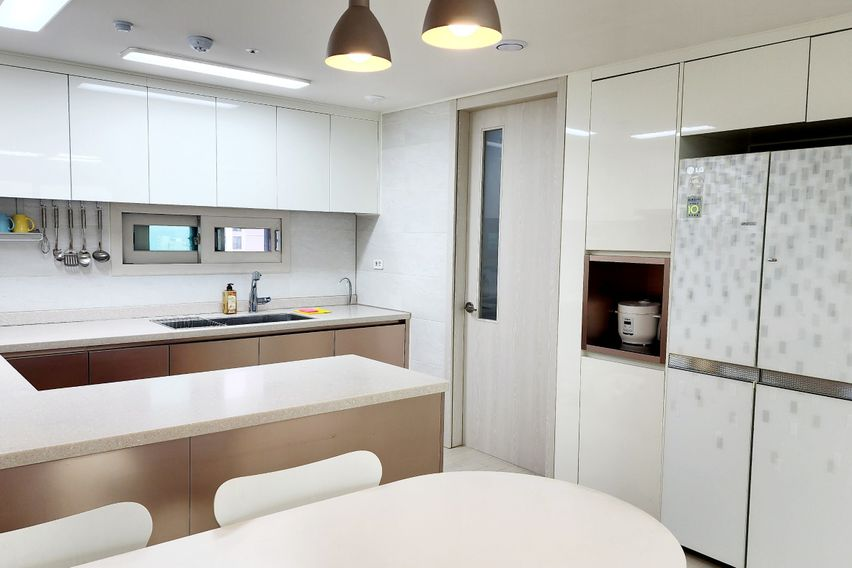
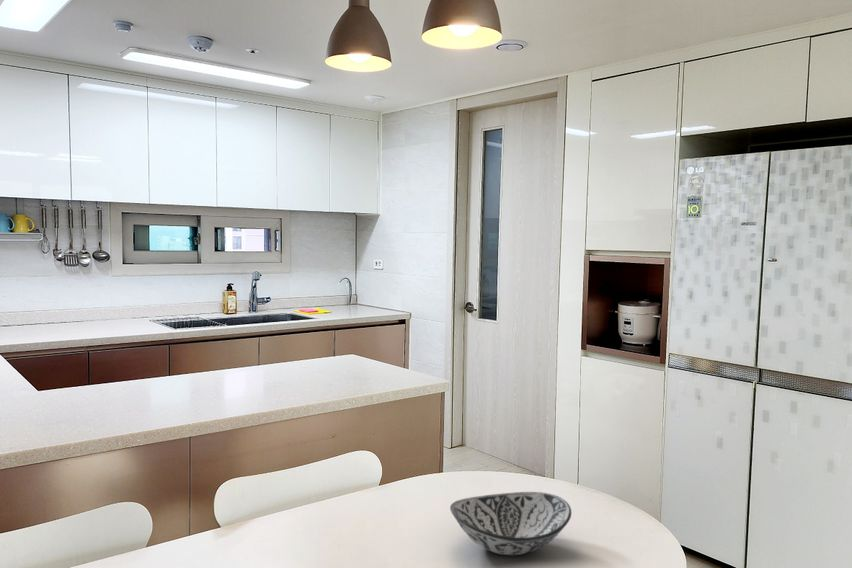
+ decorative bowl [449,491,572,556]
